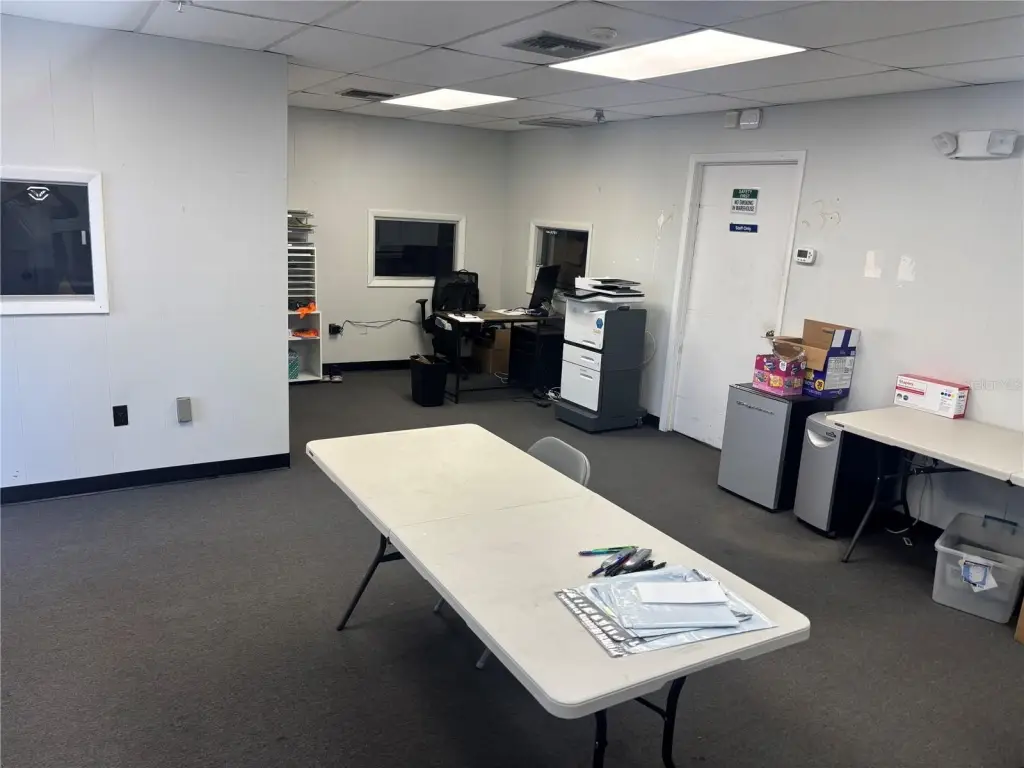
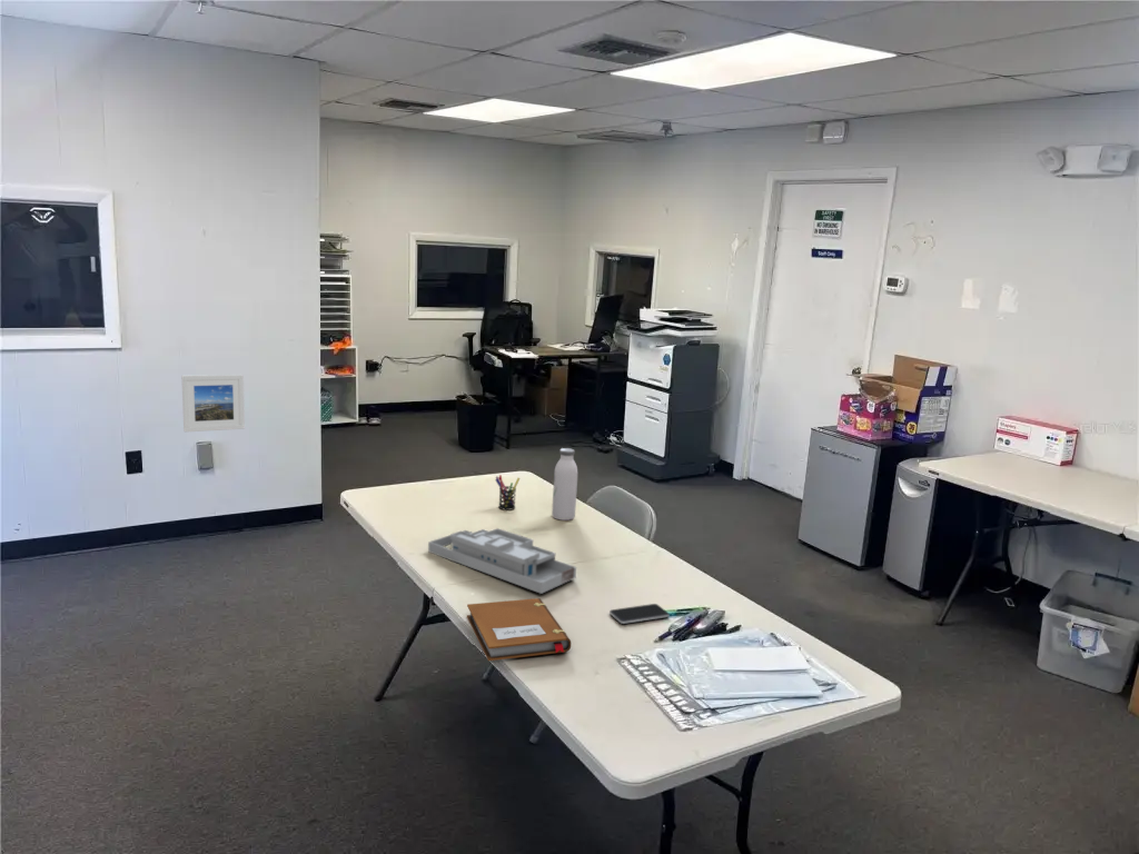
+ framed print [180,374,246,433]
+ desk organizer [427,527,577,595]
+ water bottle [551,447,578,522]
+ notebook [466,597,572,662]
+ smartphone [608,603,671,625]
+ pen holder [494,474,521,512]
